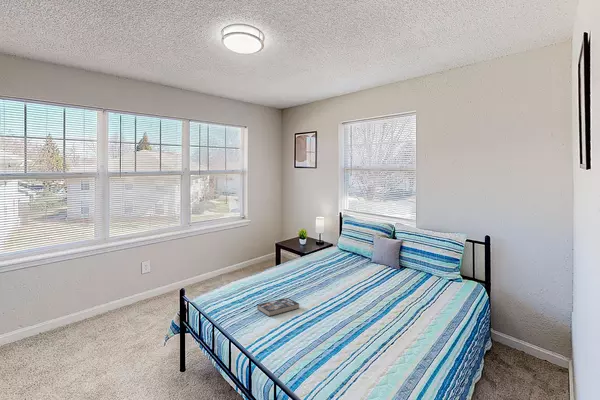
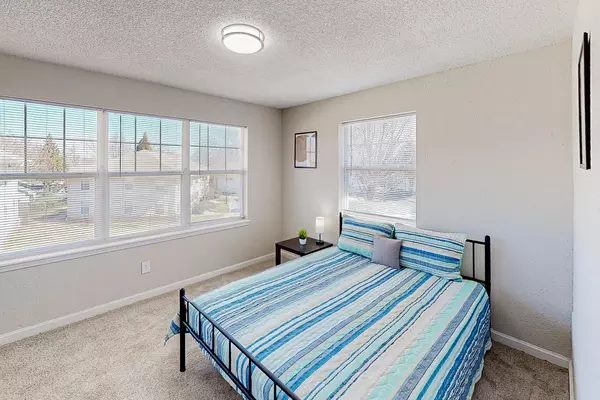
- book [257,297,300,317]
